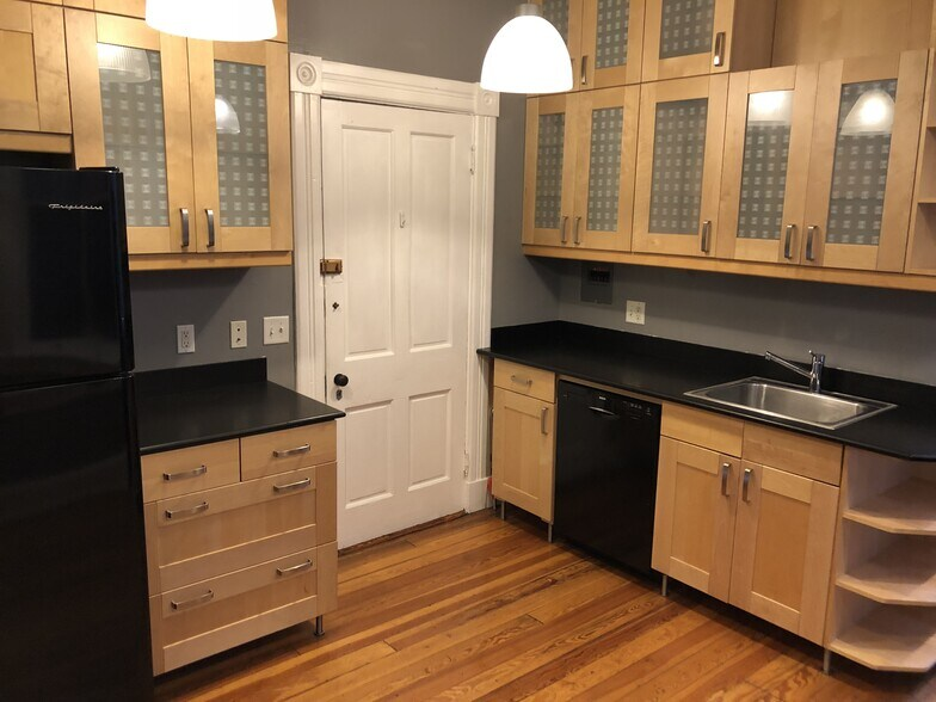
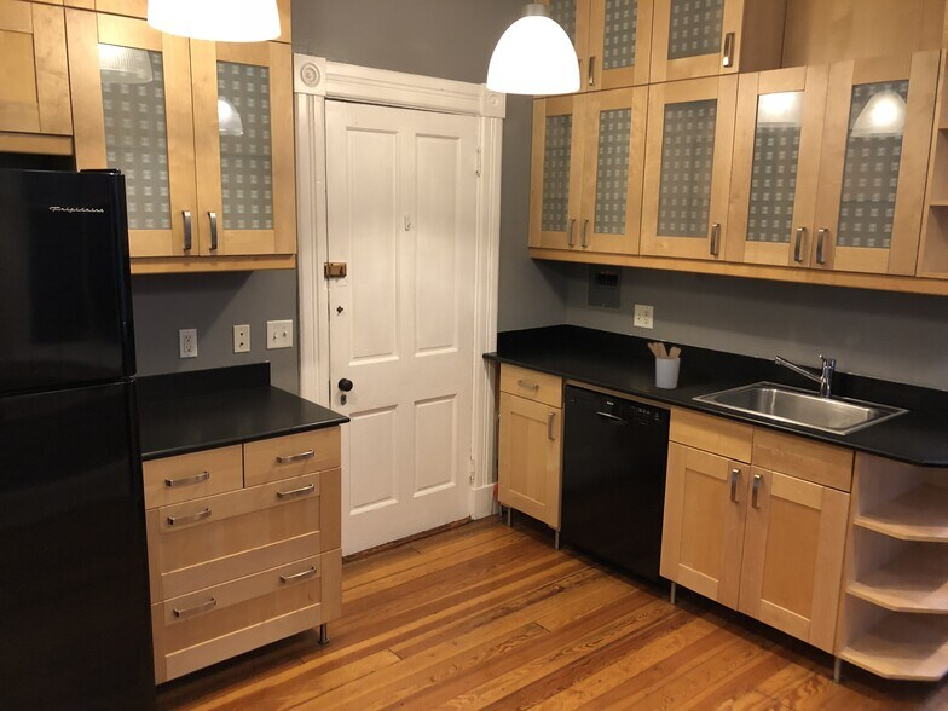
+ utensil holder [647,342,682,389]
